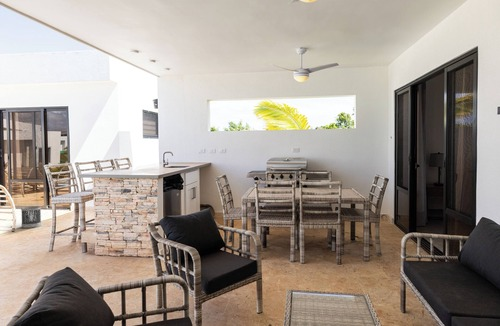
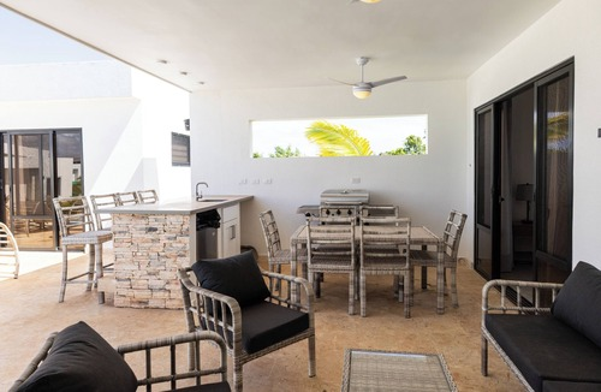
- wastebasket [20,205,42,229]
